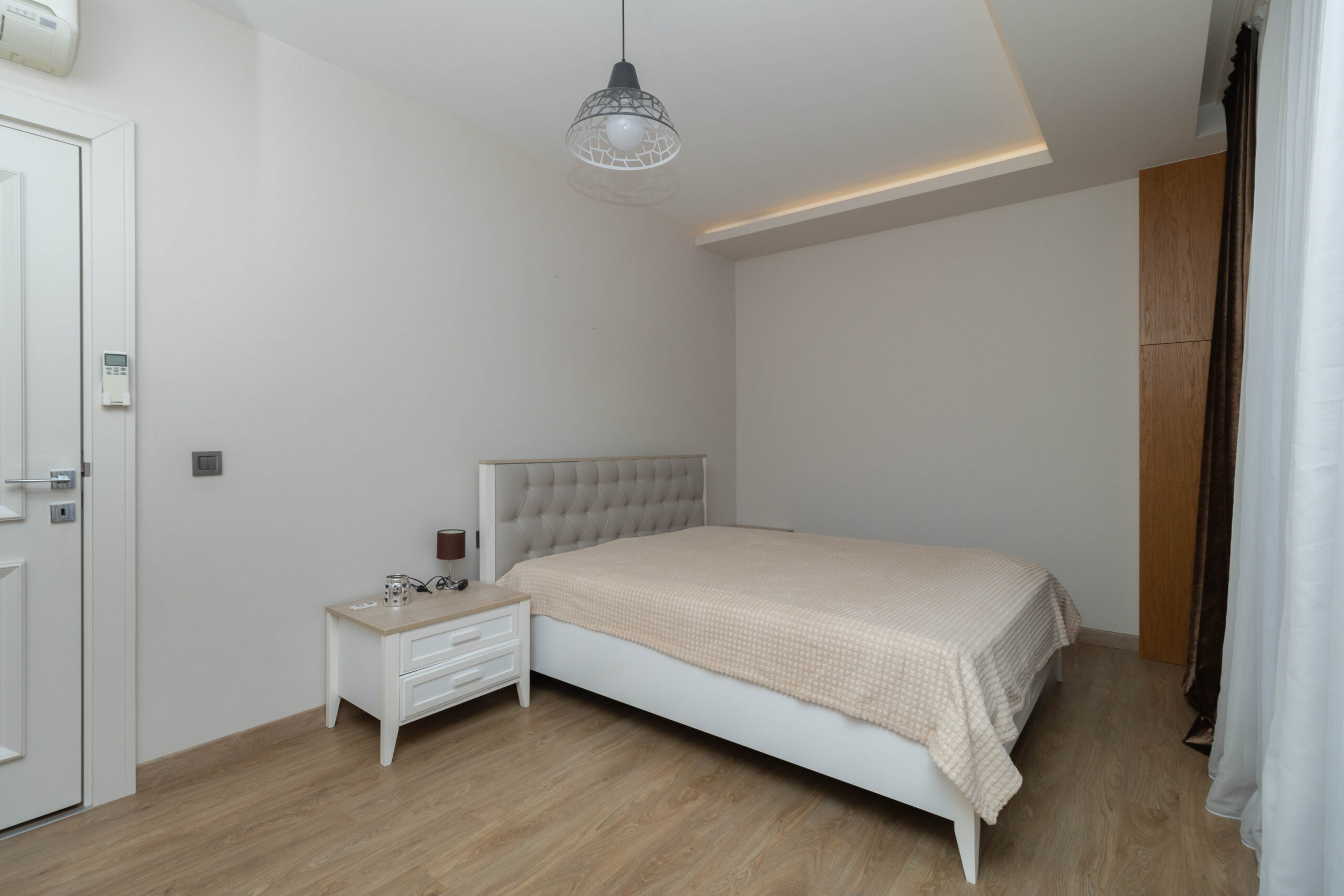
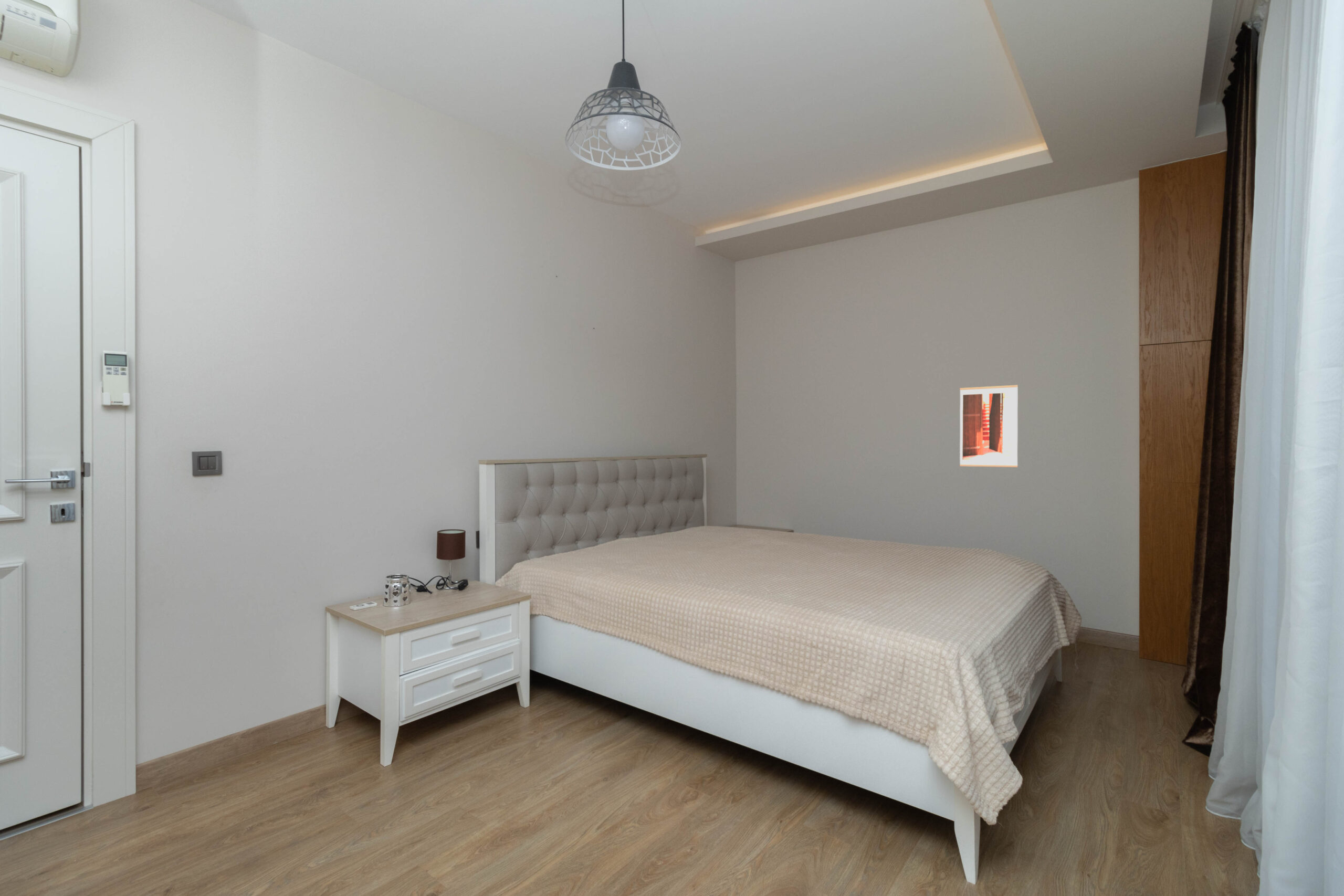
+ wall art [959,384,1018,468]
